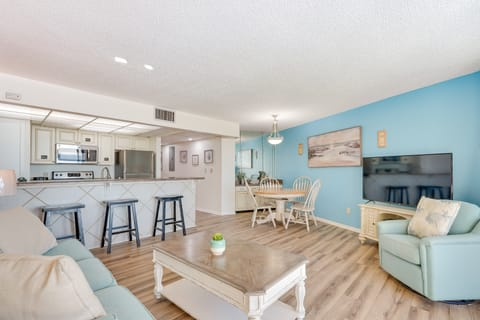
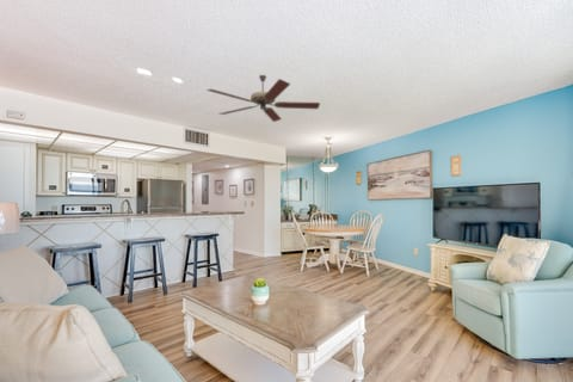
+ ceiling fan [205,74,321,123]
